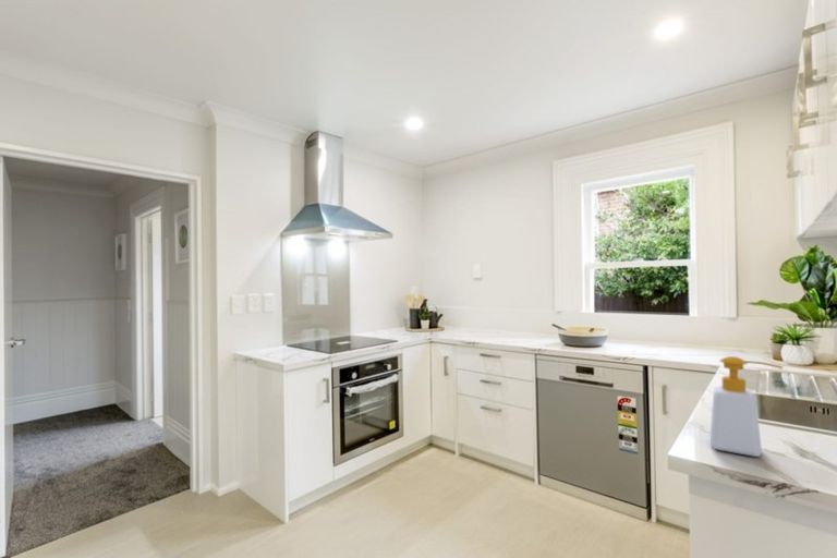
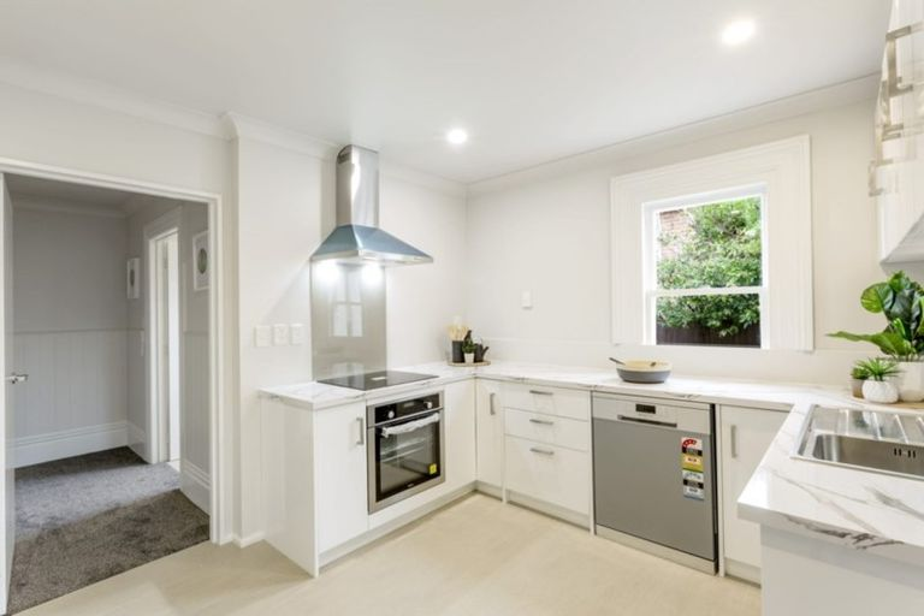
- soap bottle [709,355,784,458]
